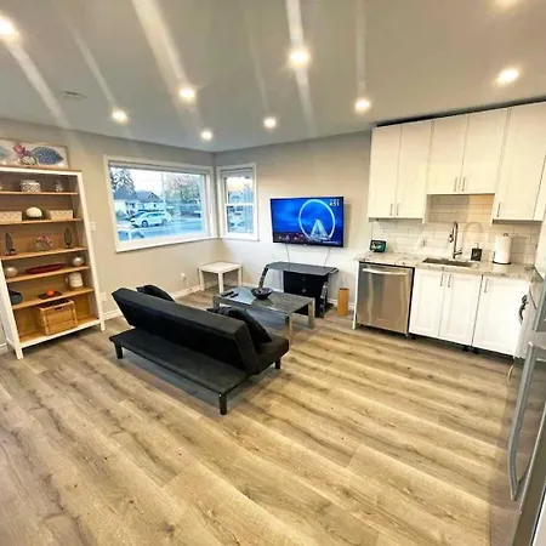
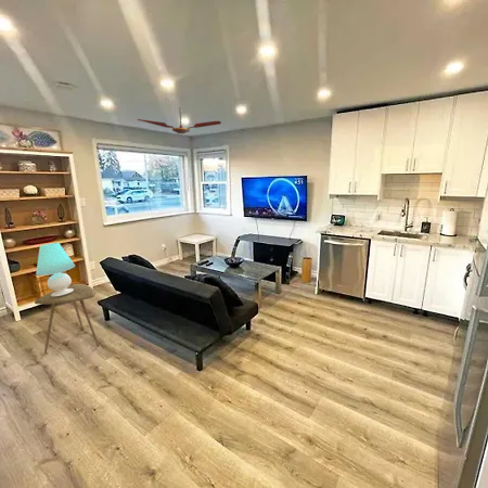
+ table lamp [35,242,76,296]
+ ceiling fan [137,106,222,136]
+ side table [34,283,100,355]
